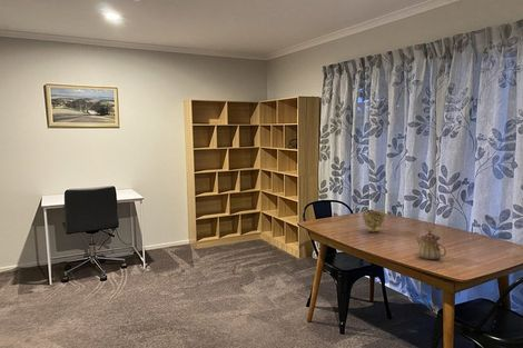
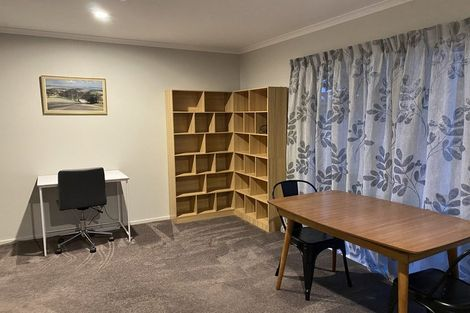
- decorative bowl [362,209,386,233]
- teapot [414,229,447,260]
